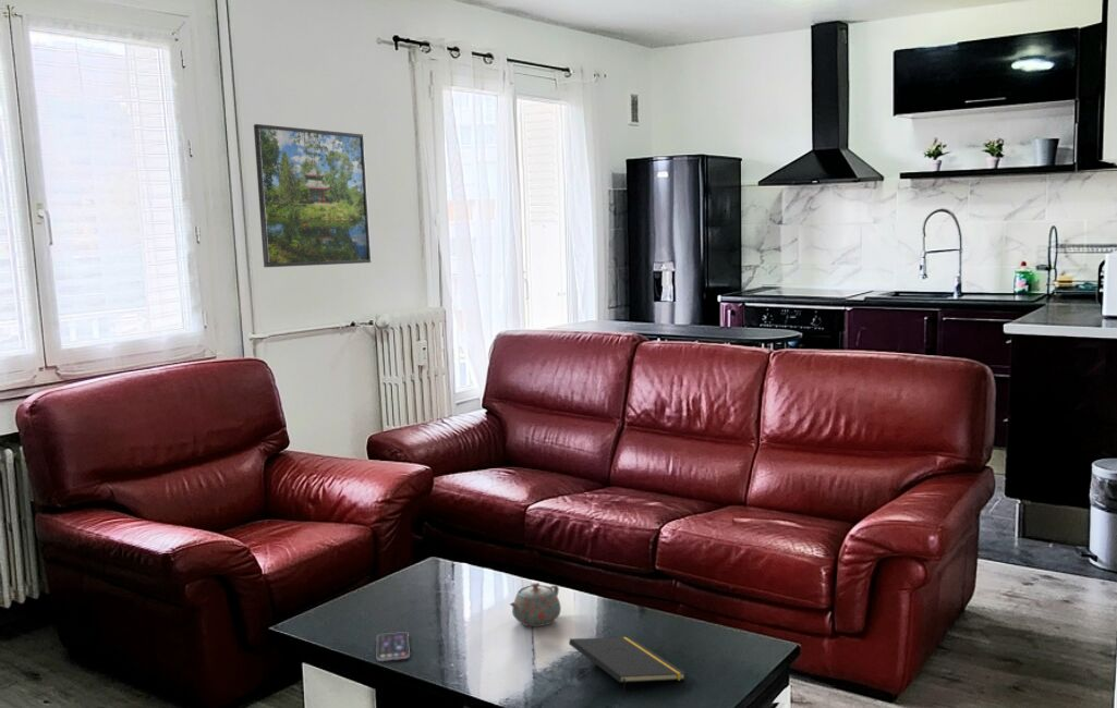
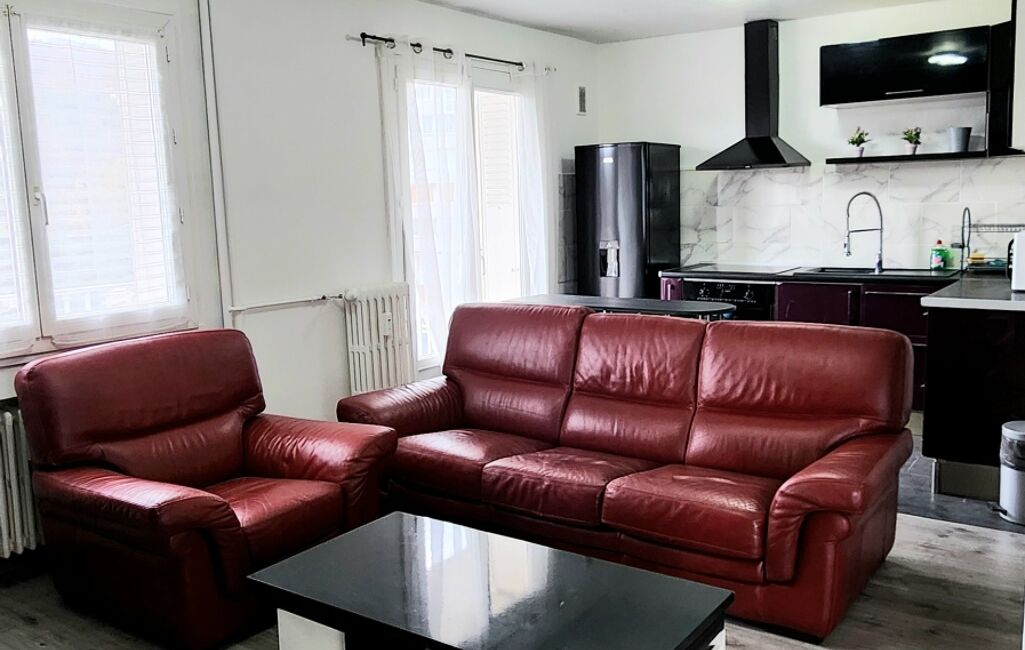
- smartphone [376,631,411,662]
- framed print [253,123,373,268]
- teapot [509,582,562,627]
- notepad [568,636,687,699]
